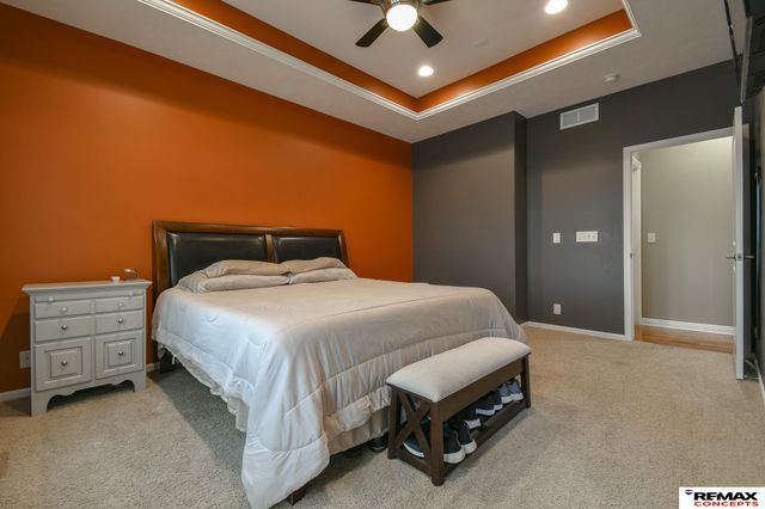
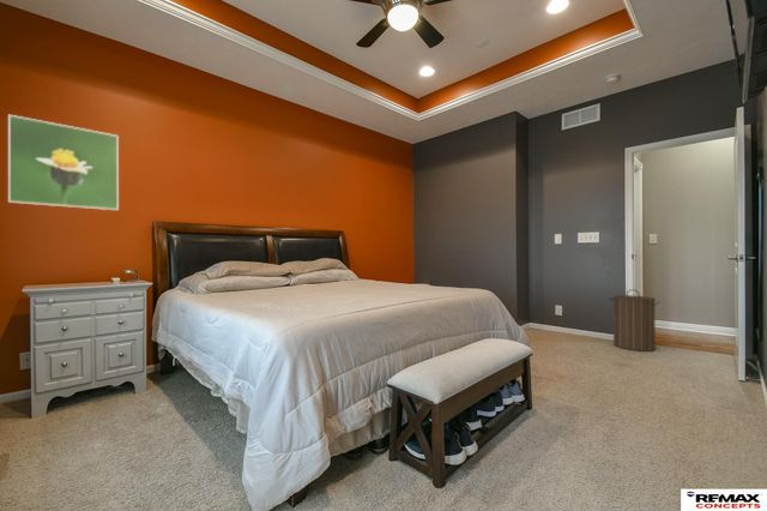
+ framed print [7,114,120,211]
+ laundry hamper [608,288,662,353]
